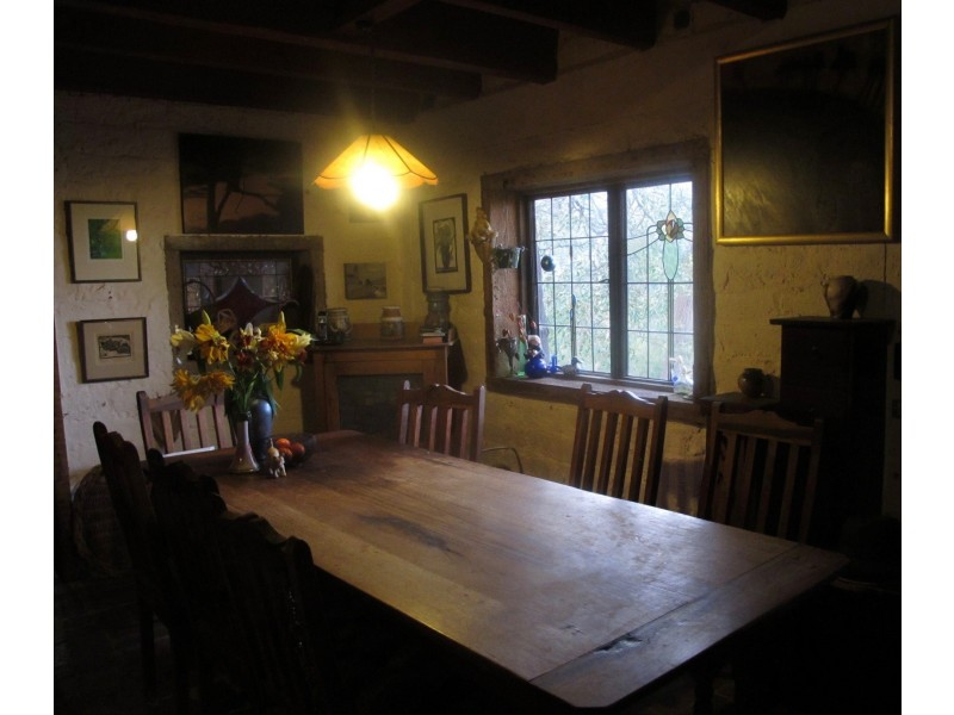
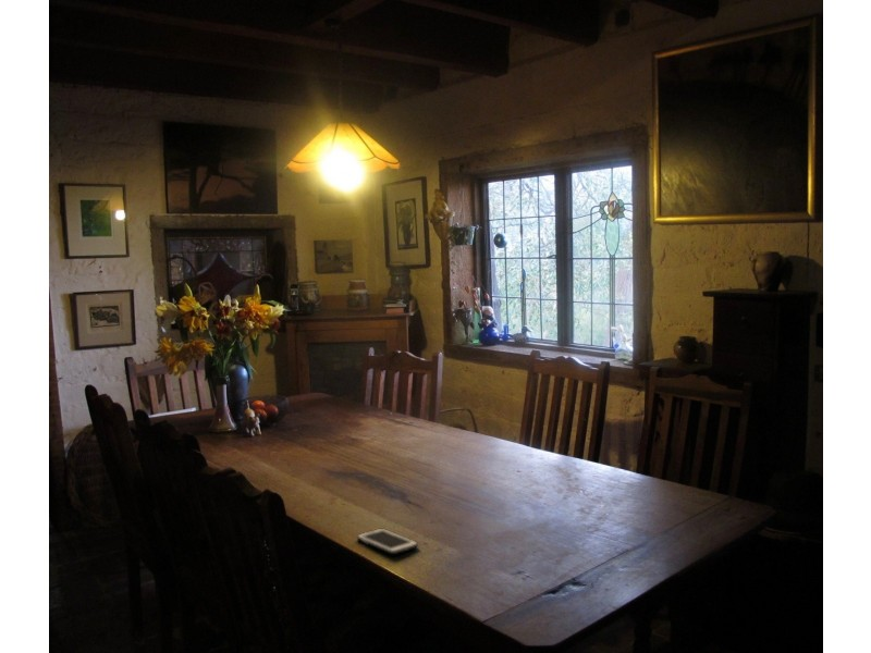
+ cell phone [356,528,419,555]
